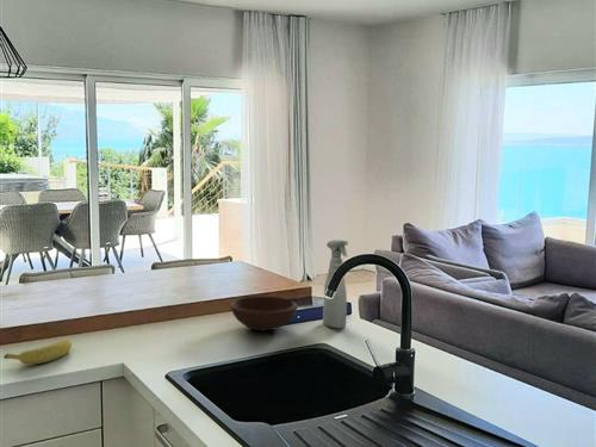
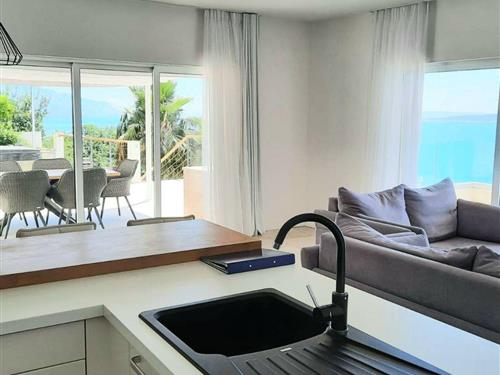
- bowl [230,296,299,331]
- banana [2,337,73,365]
- spray bottle [322,238,349,329]
